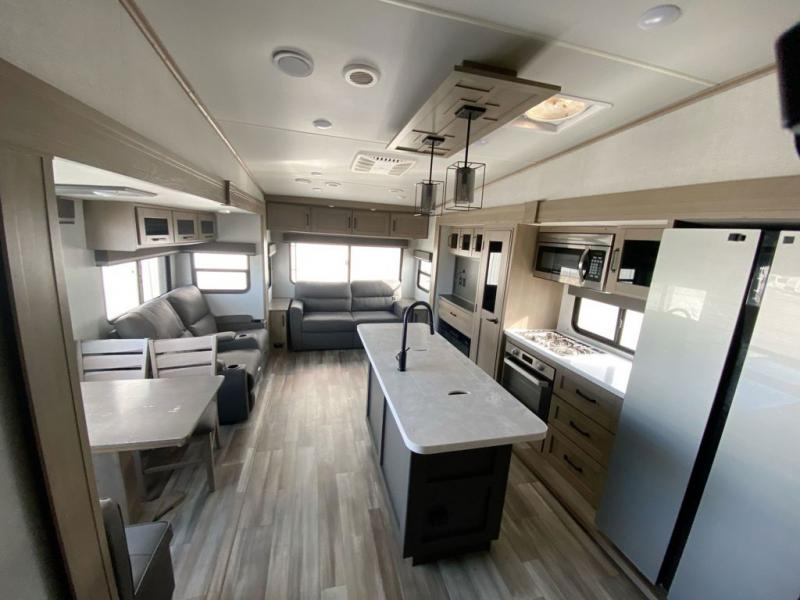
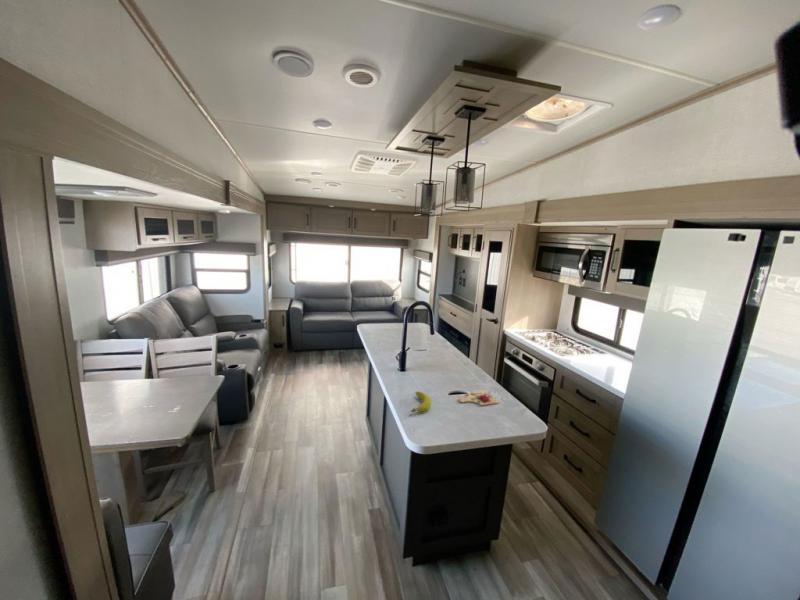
+ cutting board [457,389,500,407]
+ fruit [410,390,432,413]
